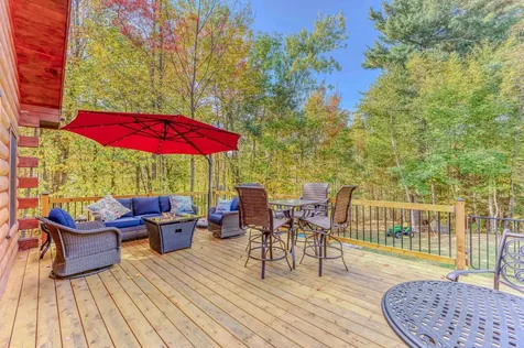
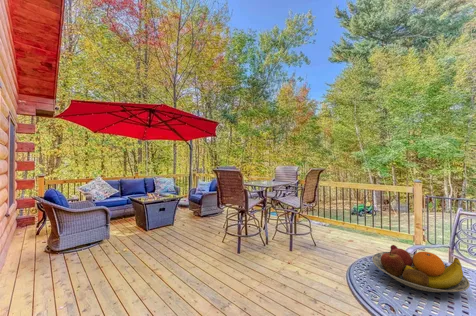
+ fruit bowl [371,244,471,293]
